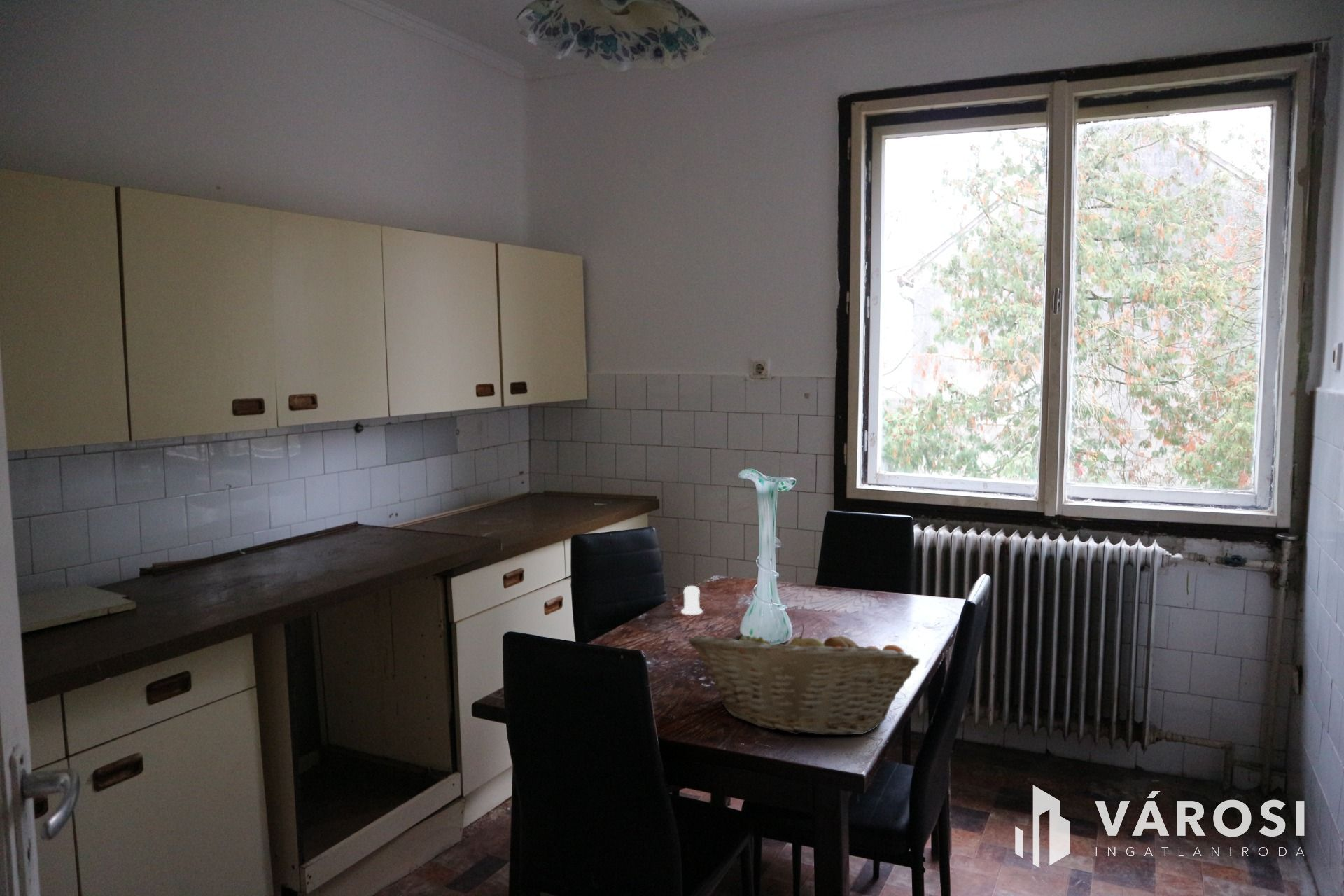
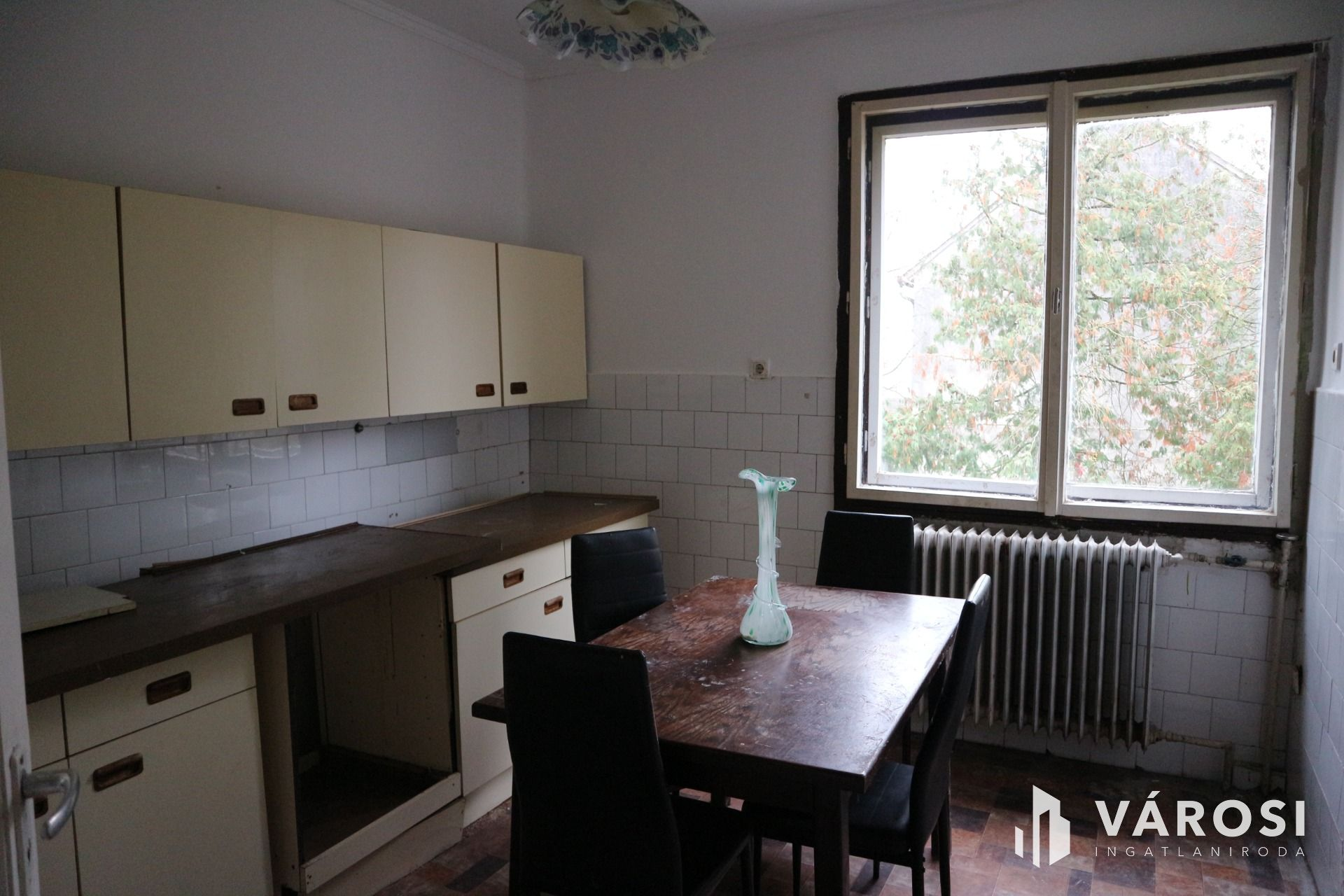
- fruit basket [688,624,921,736]
- salt shaker [680,585,703,616]
